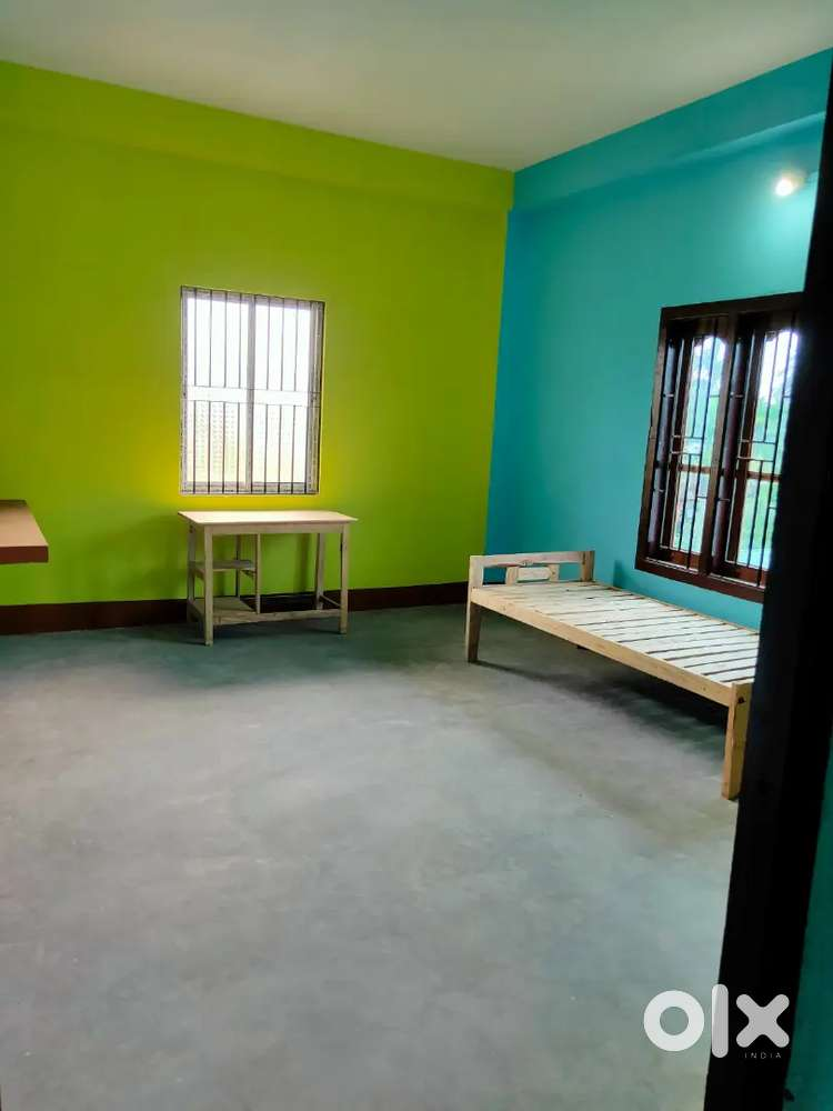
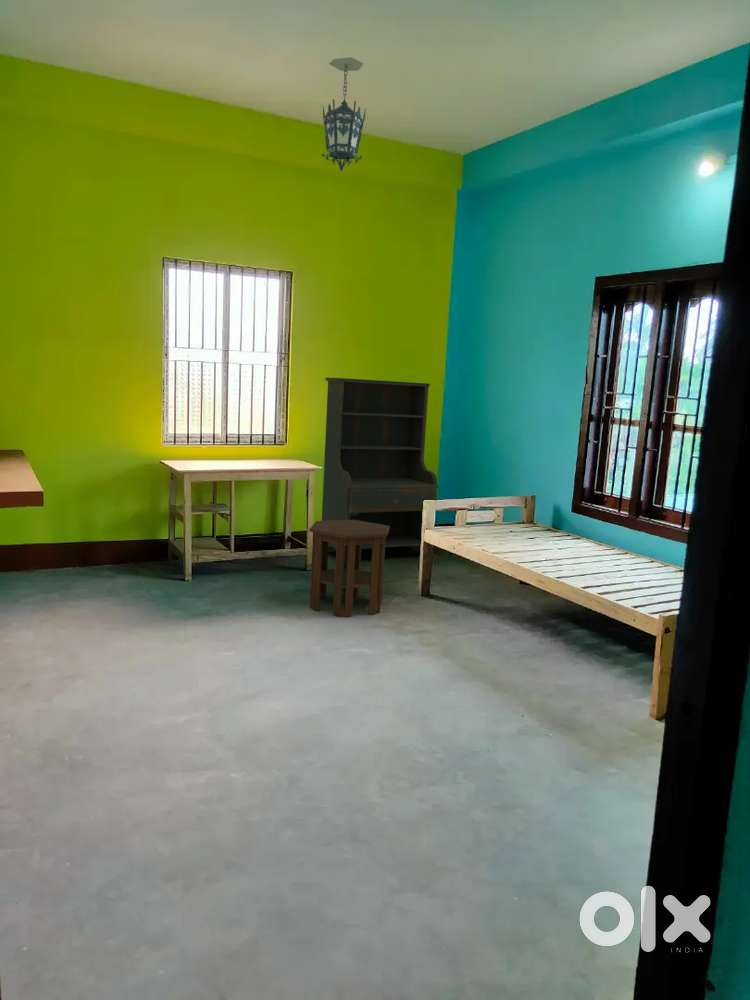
+ bookshelf [321,377,439,552]
+ side table [308,520,390,617]
+ hanging lantern [321,56,367,173]
